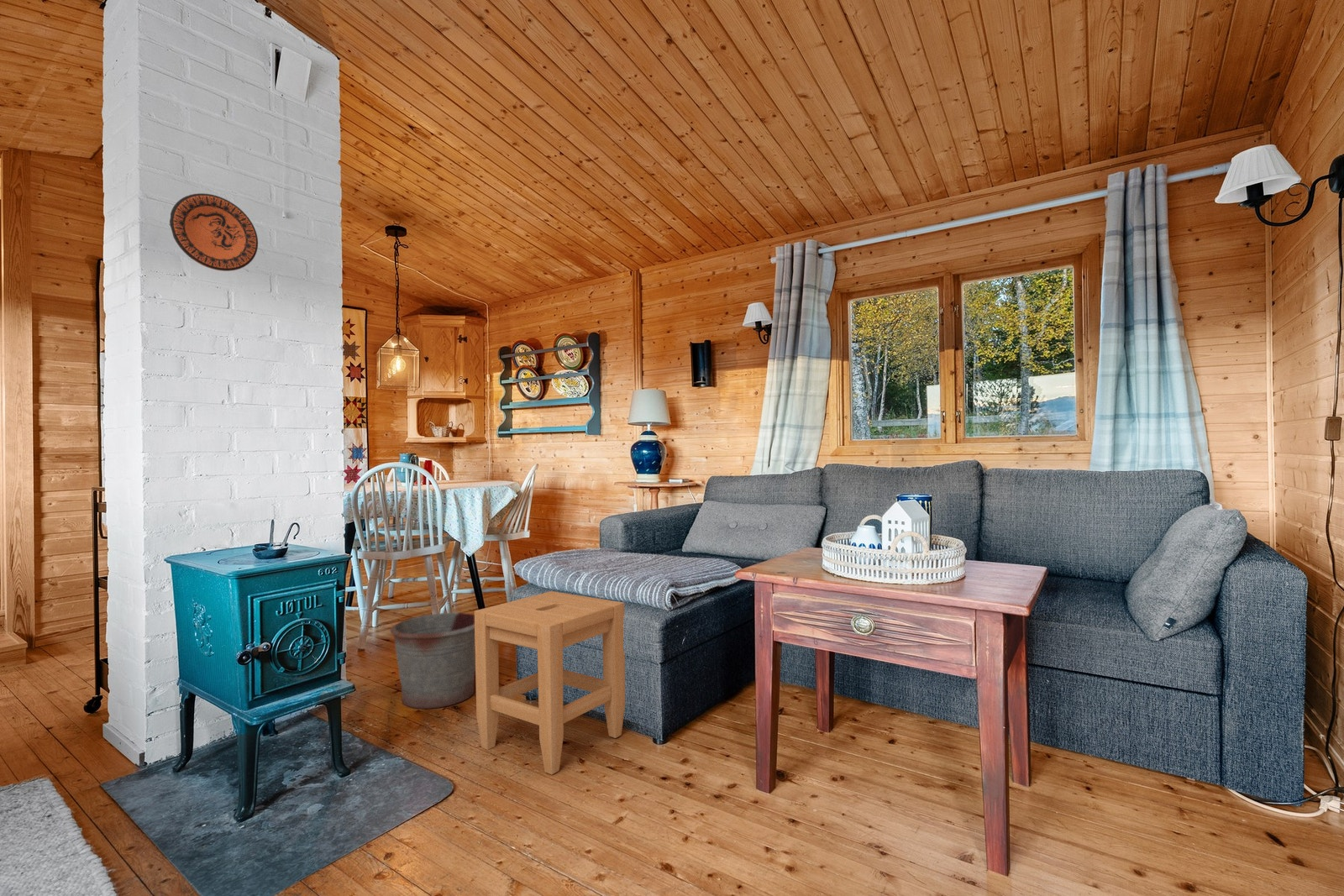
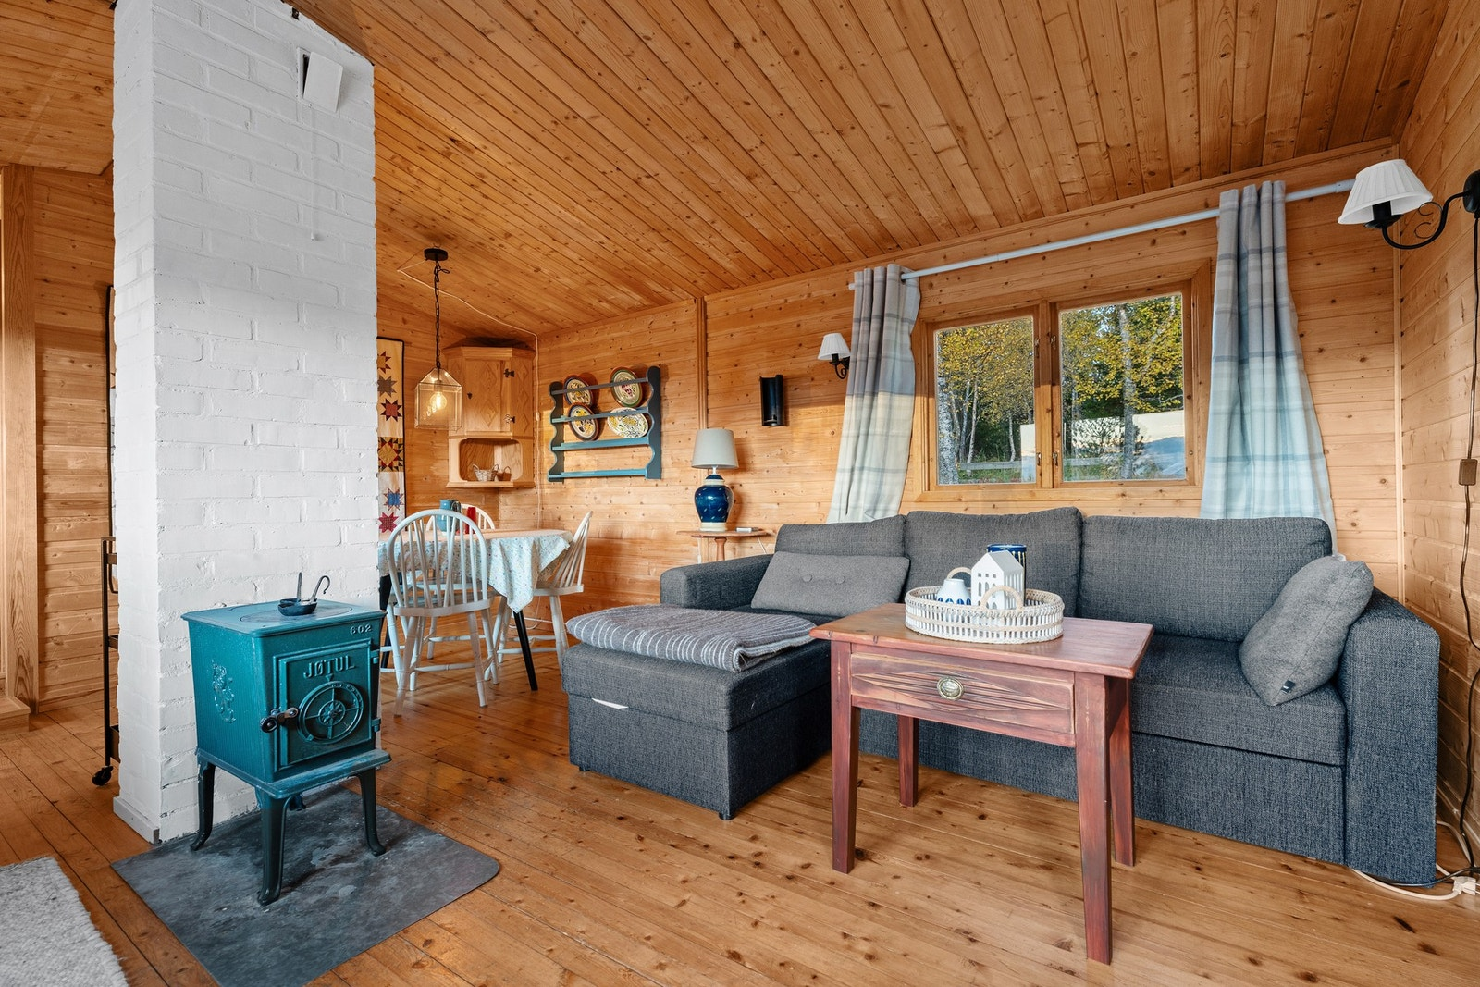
- decorative plate [169,192,259,272]
- stool [474,590,626,776]
- bucket [389,612,475,710]
